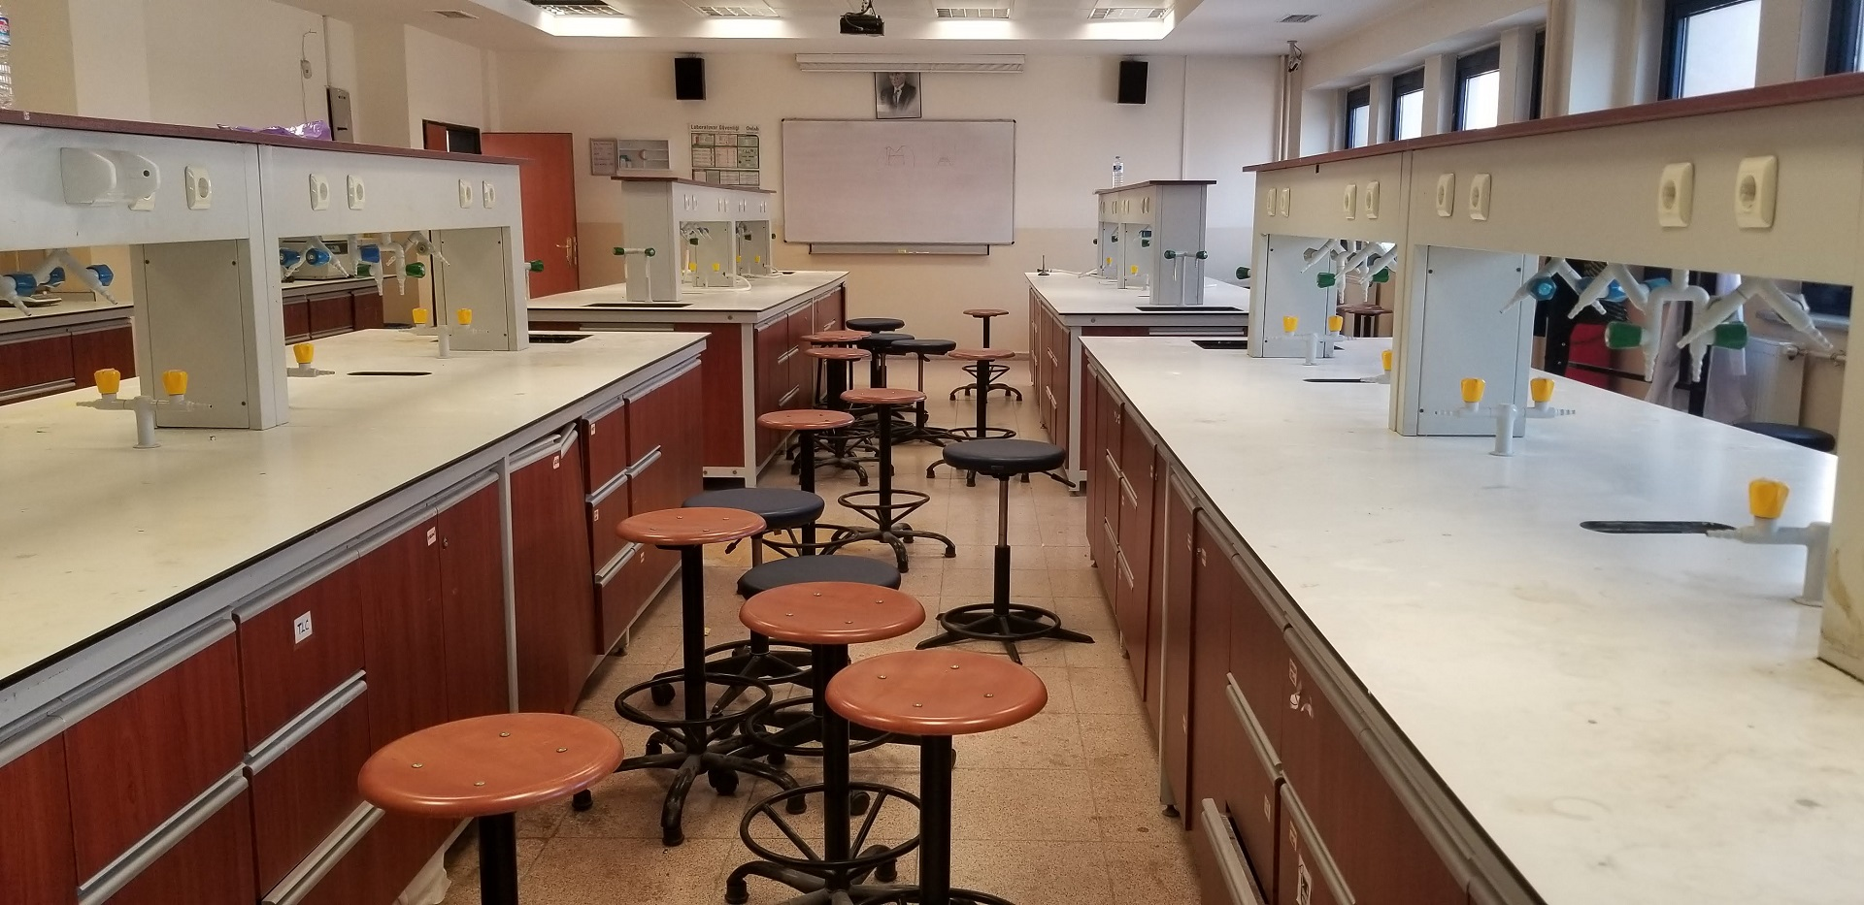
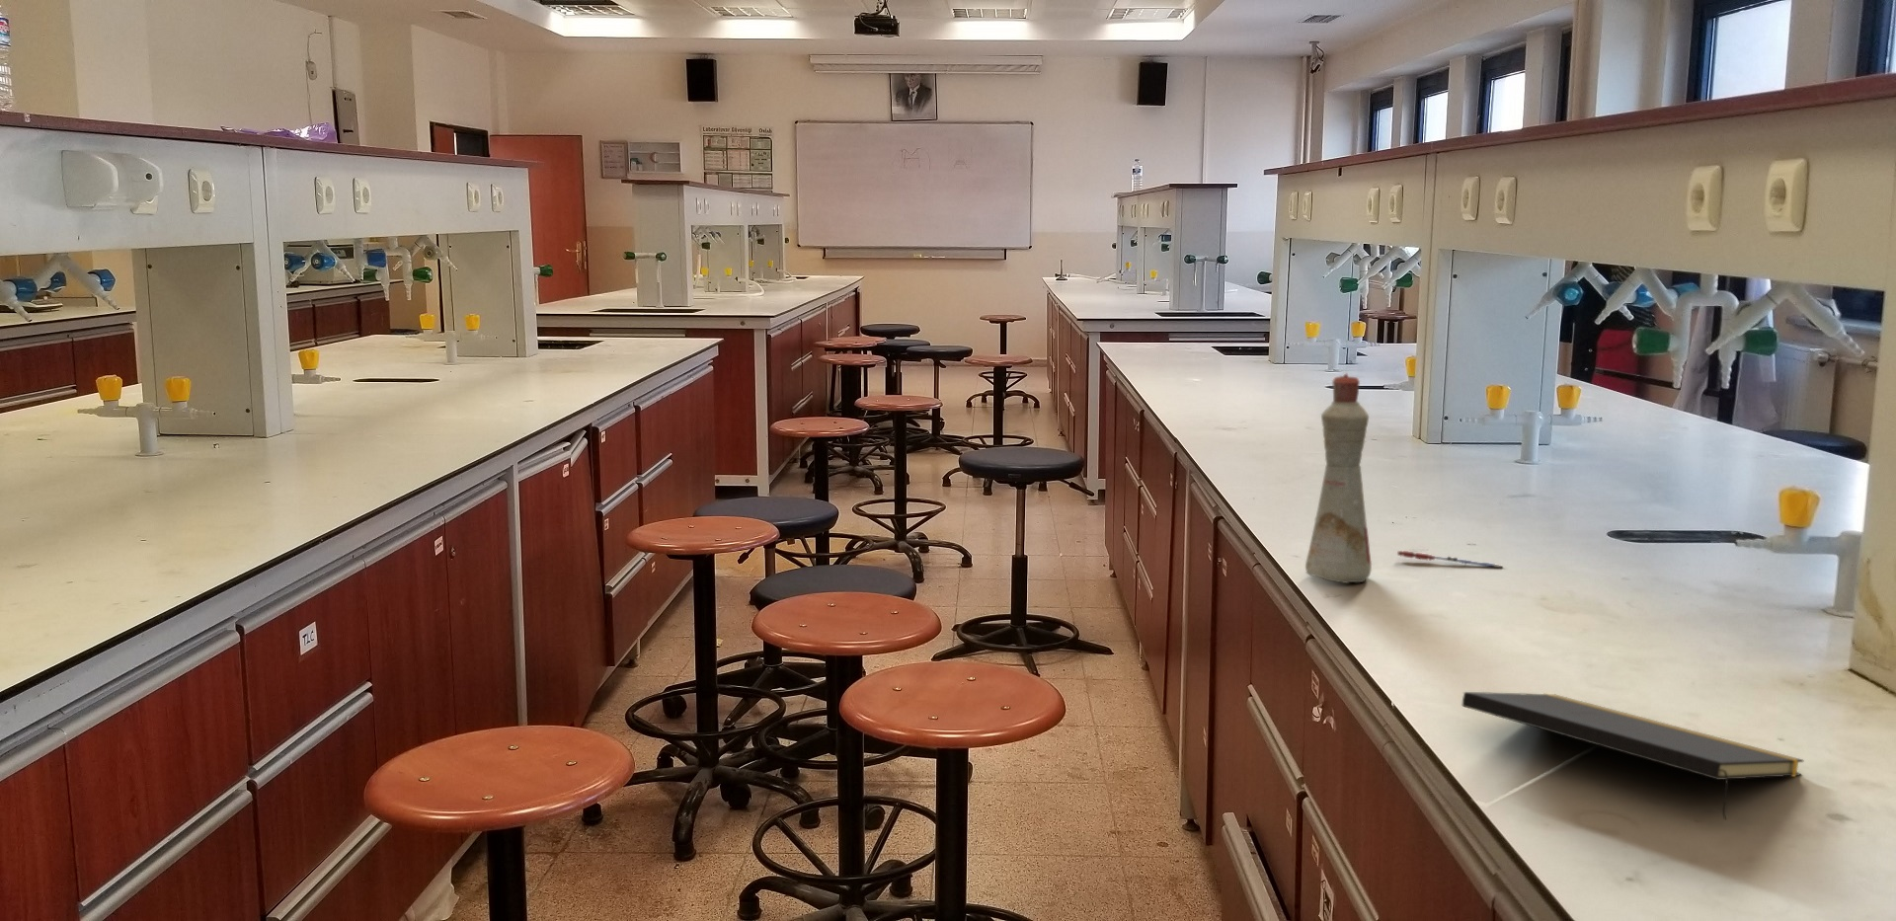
+ notepad [1462,691,1804,822]
+ bottle [1305,373,1372,584]
+ pen [1397,550,1504,569]
